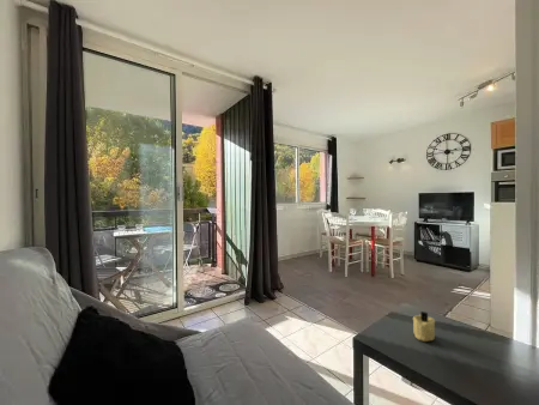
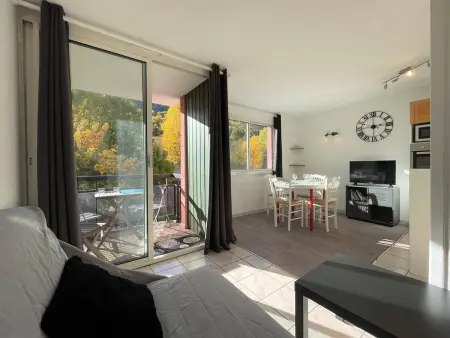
- candle [412,310,436,343]
